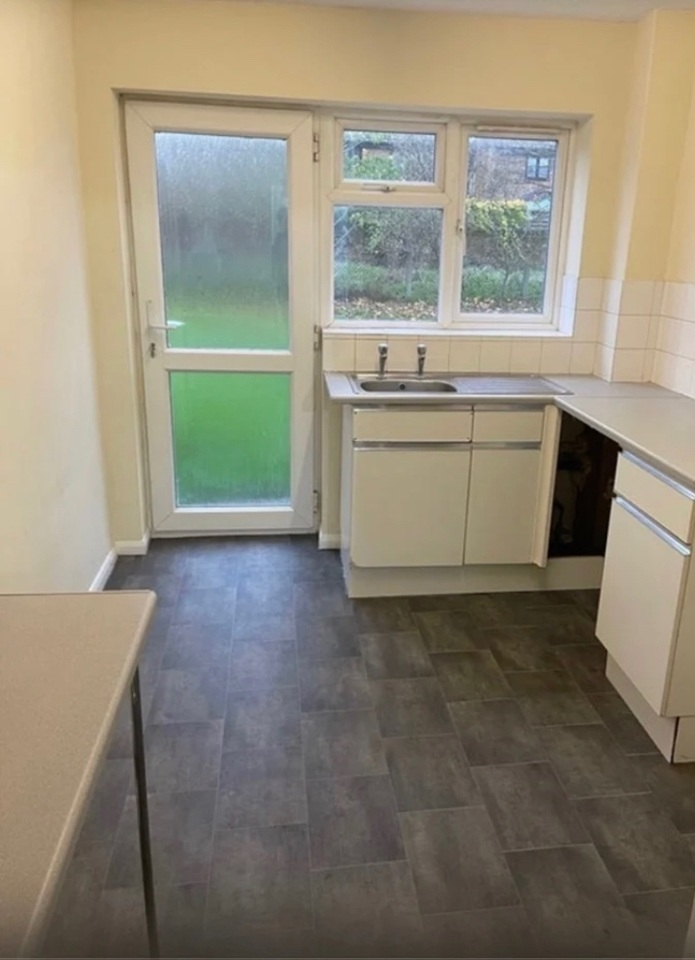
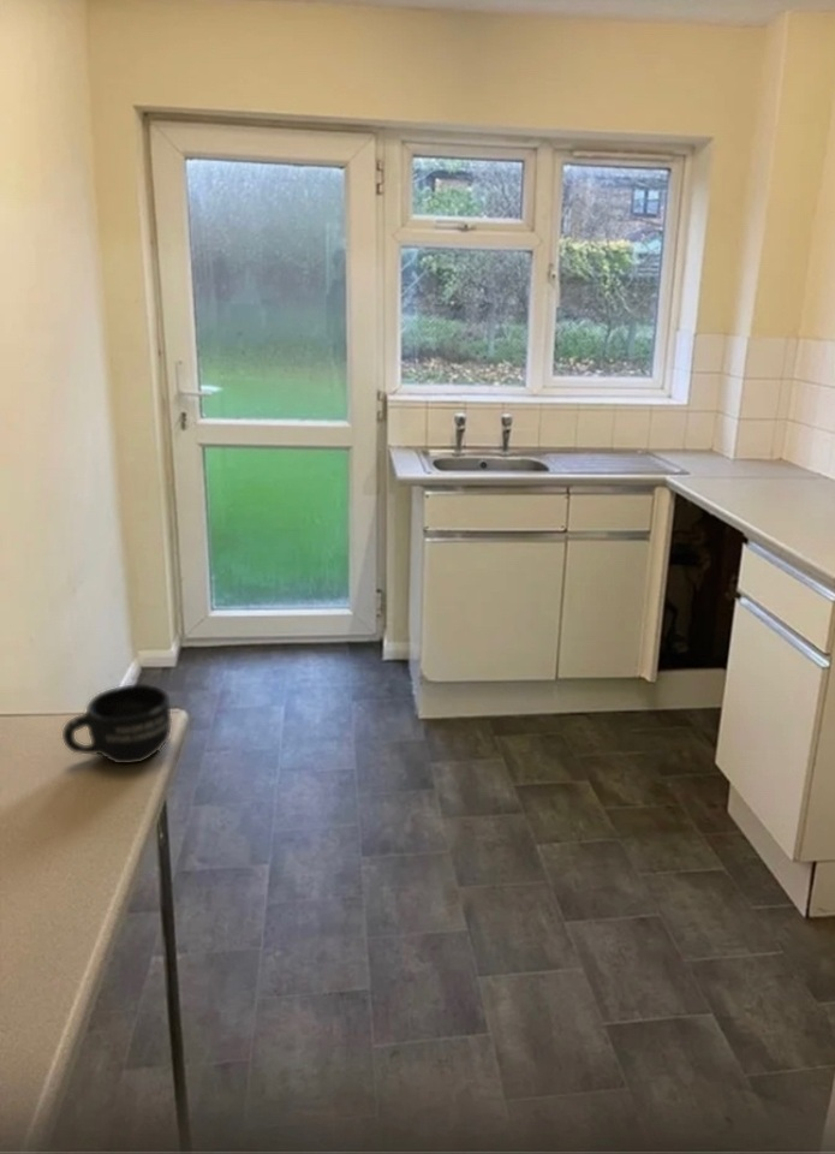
+ mug [61,683,173,765]
